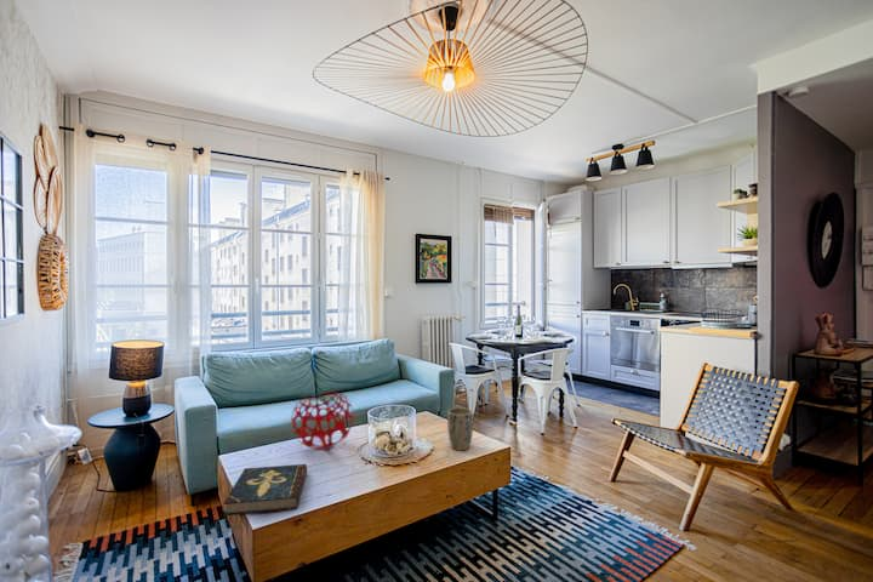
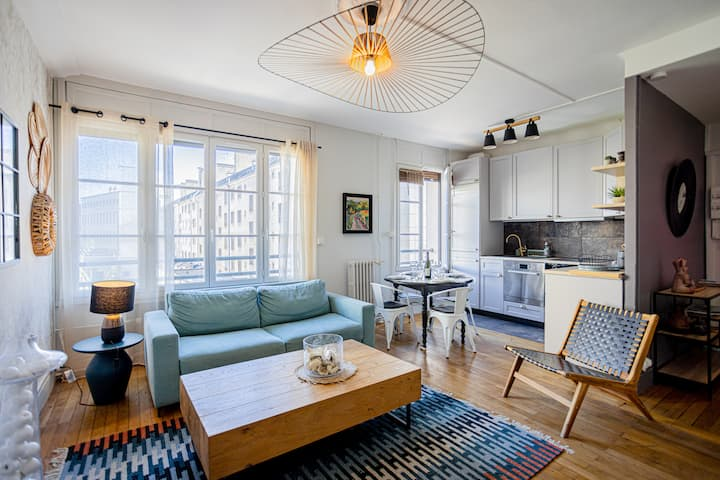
- plant pot [446,406,474,452]
- decorative sphere [290,388,355,451]
- book [222,463,309,518]
